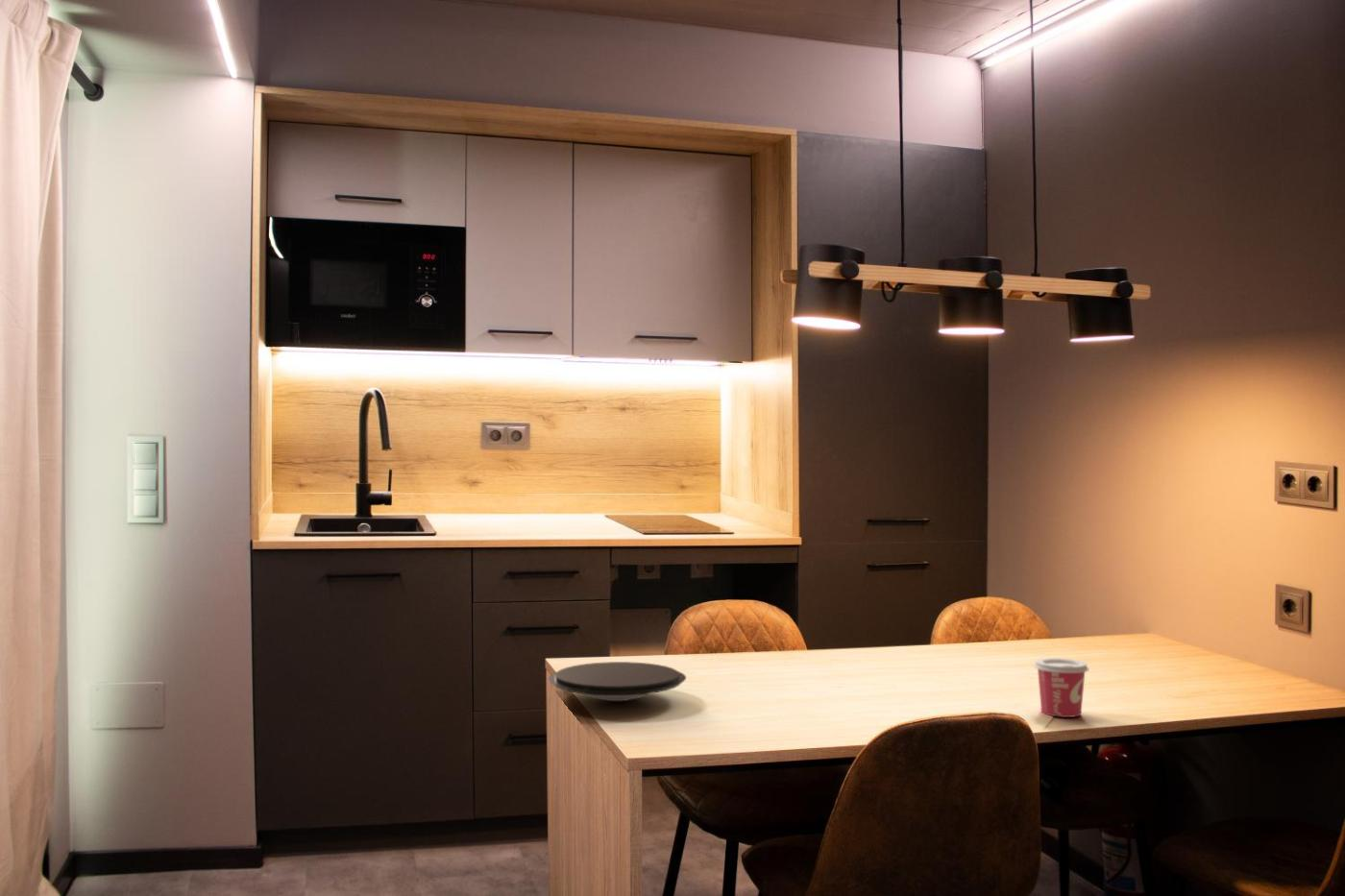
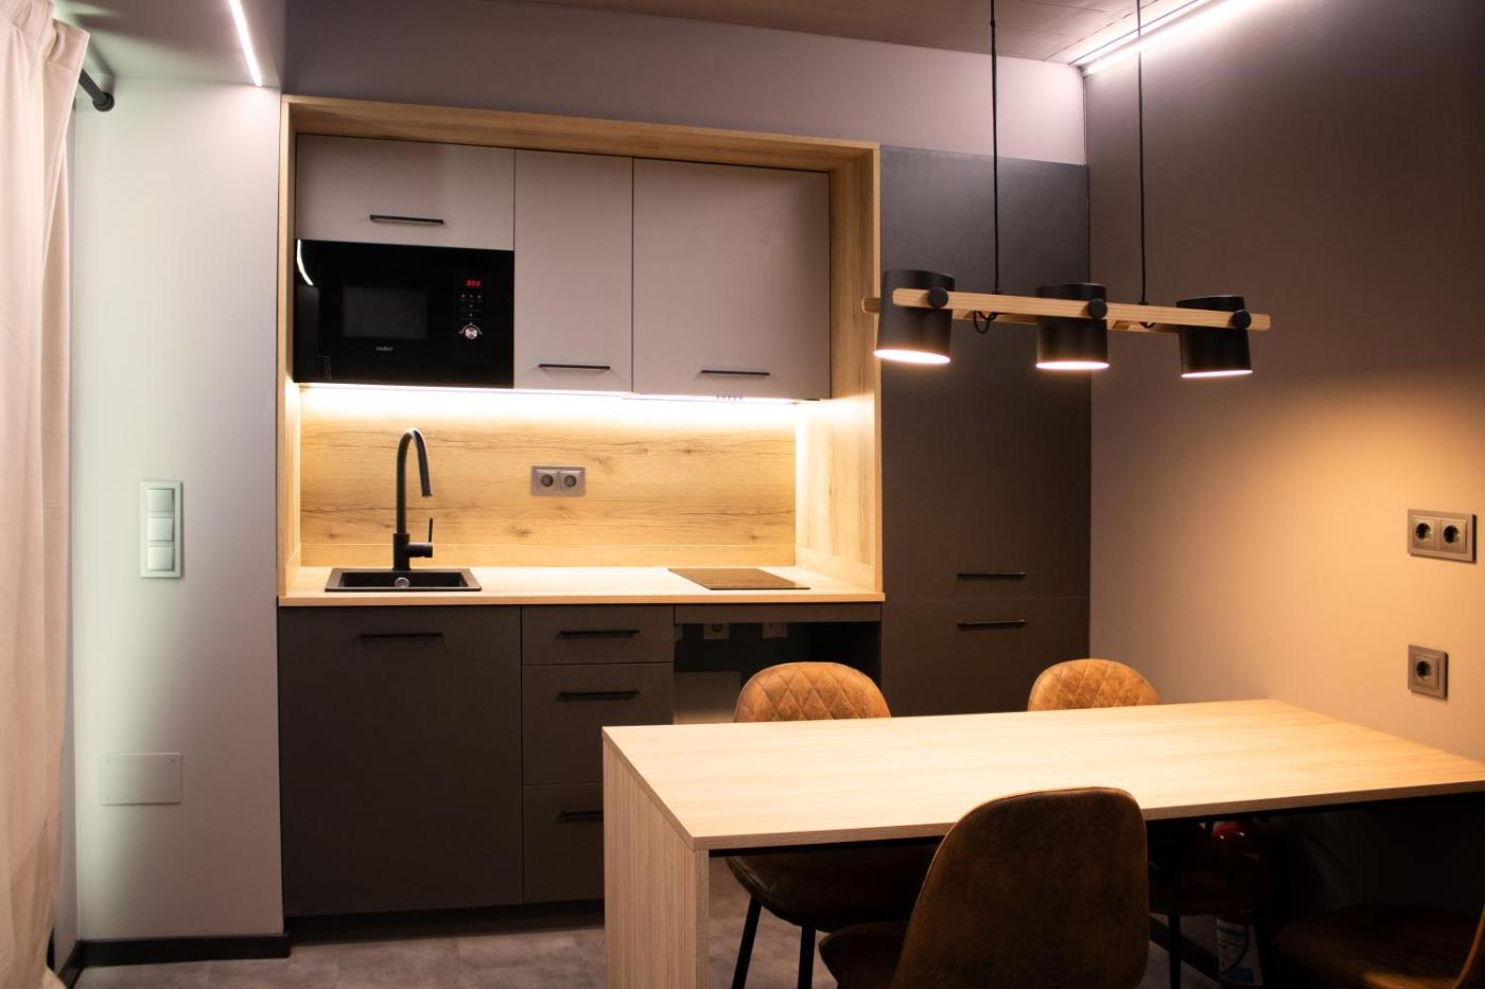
- cup [1033,657,1089,718]
- plate [547,661,687,702]
